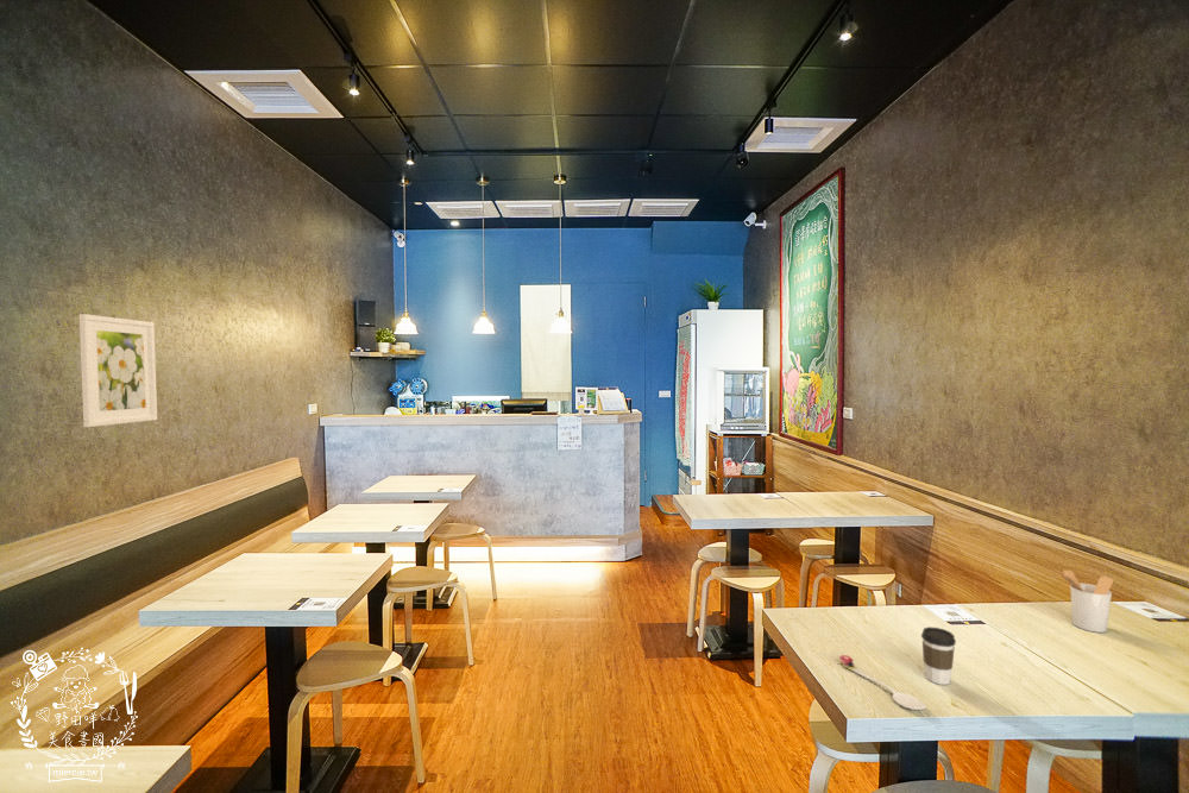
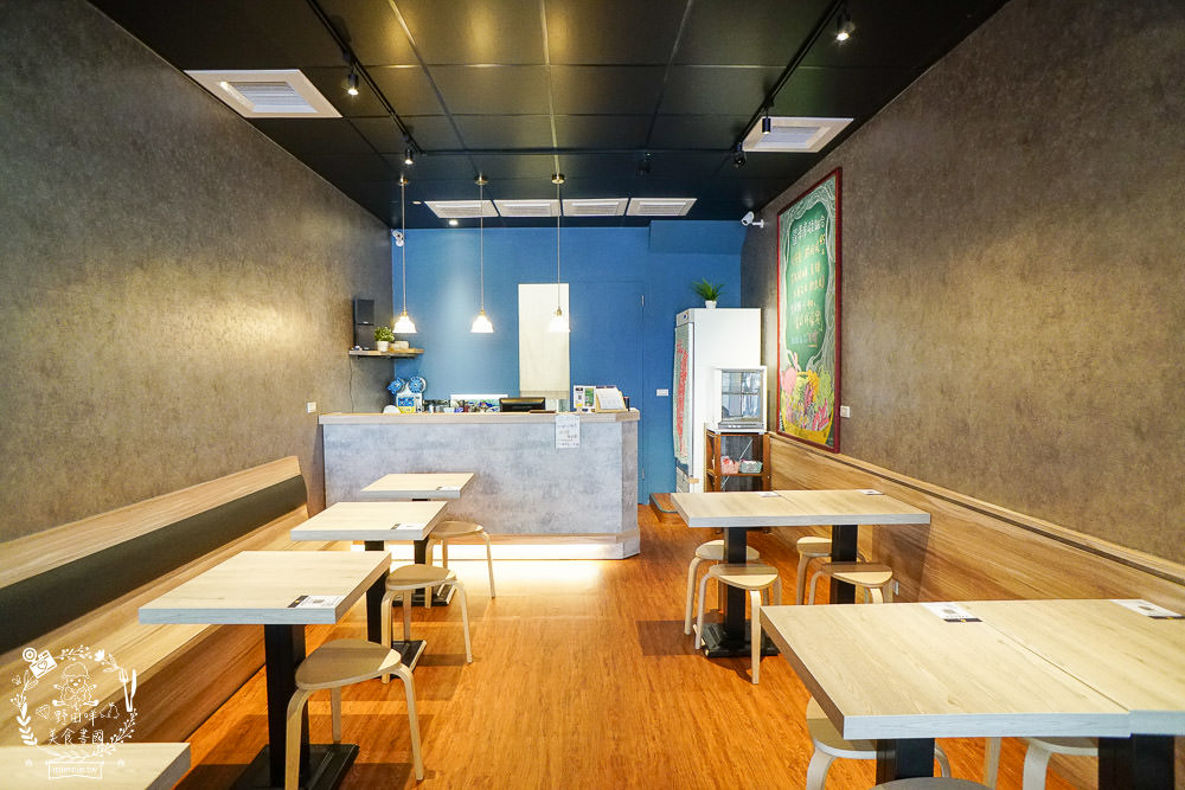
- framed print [78,313,158,428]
- utensil holder [1057,568,1114,634]
- coffee cup [920,625,957,686]
- spoon [838,654,927,711]
